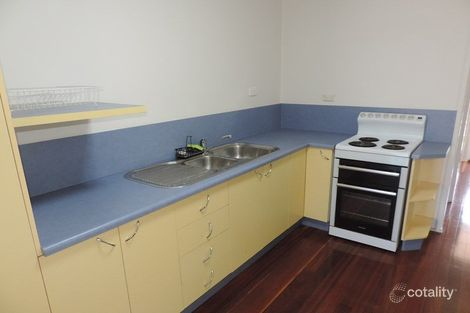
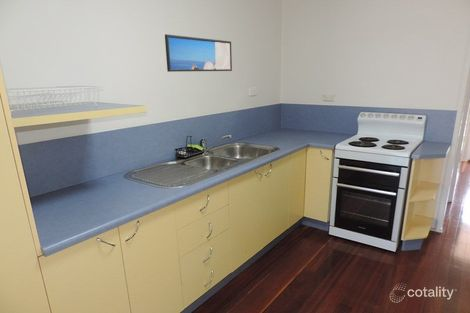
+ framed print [164,33,233,73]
